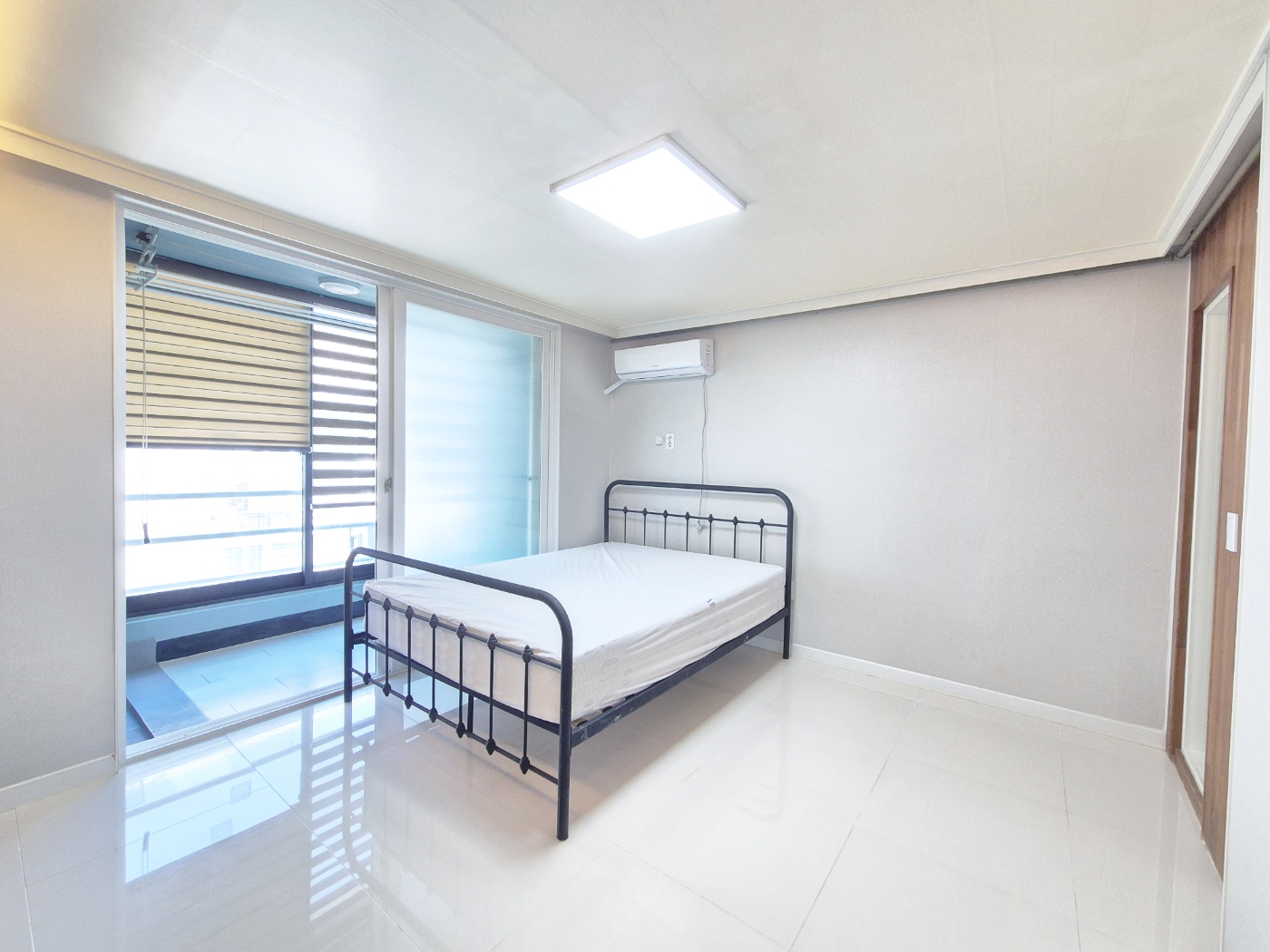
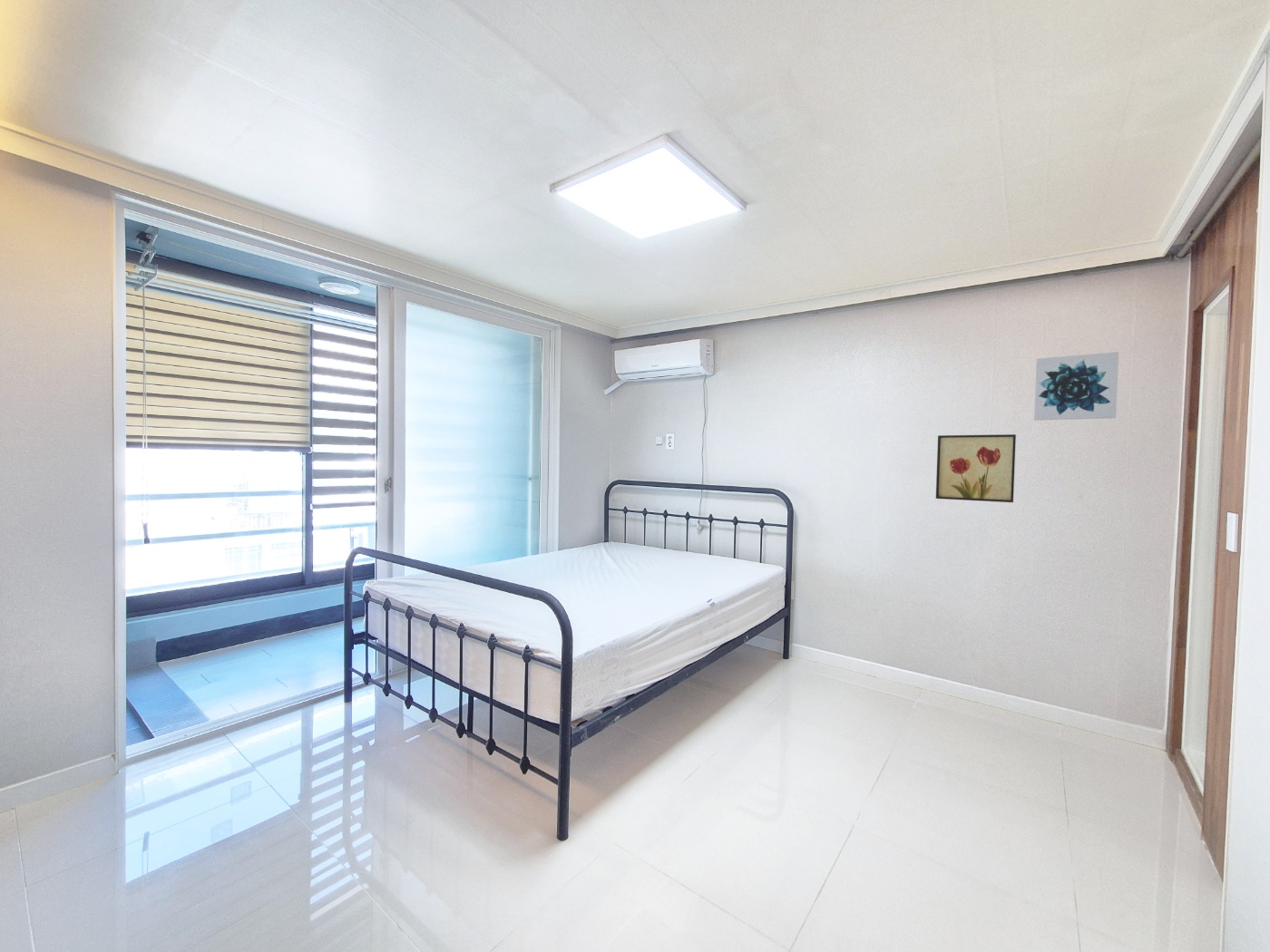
+ wall art [935,433,1017,503]
+ wall art [1033,351,1119,422]
